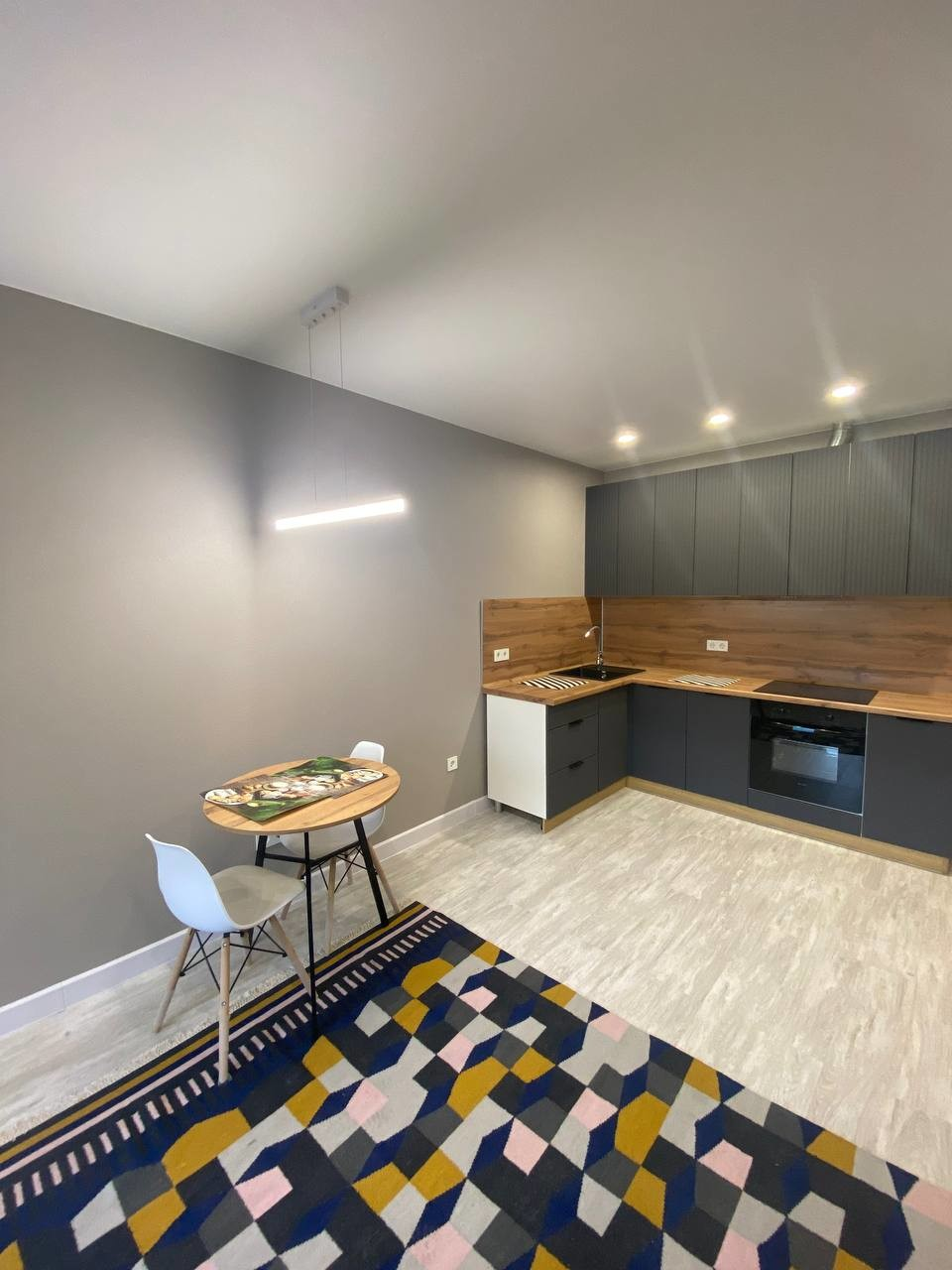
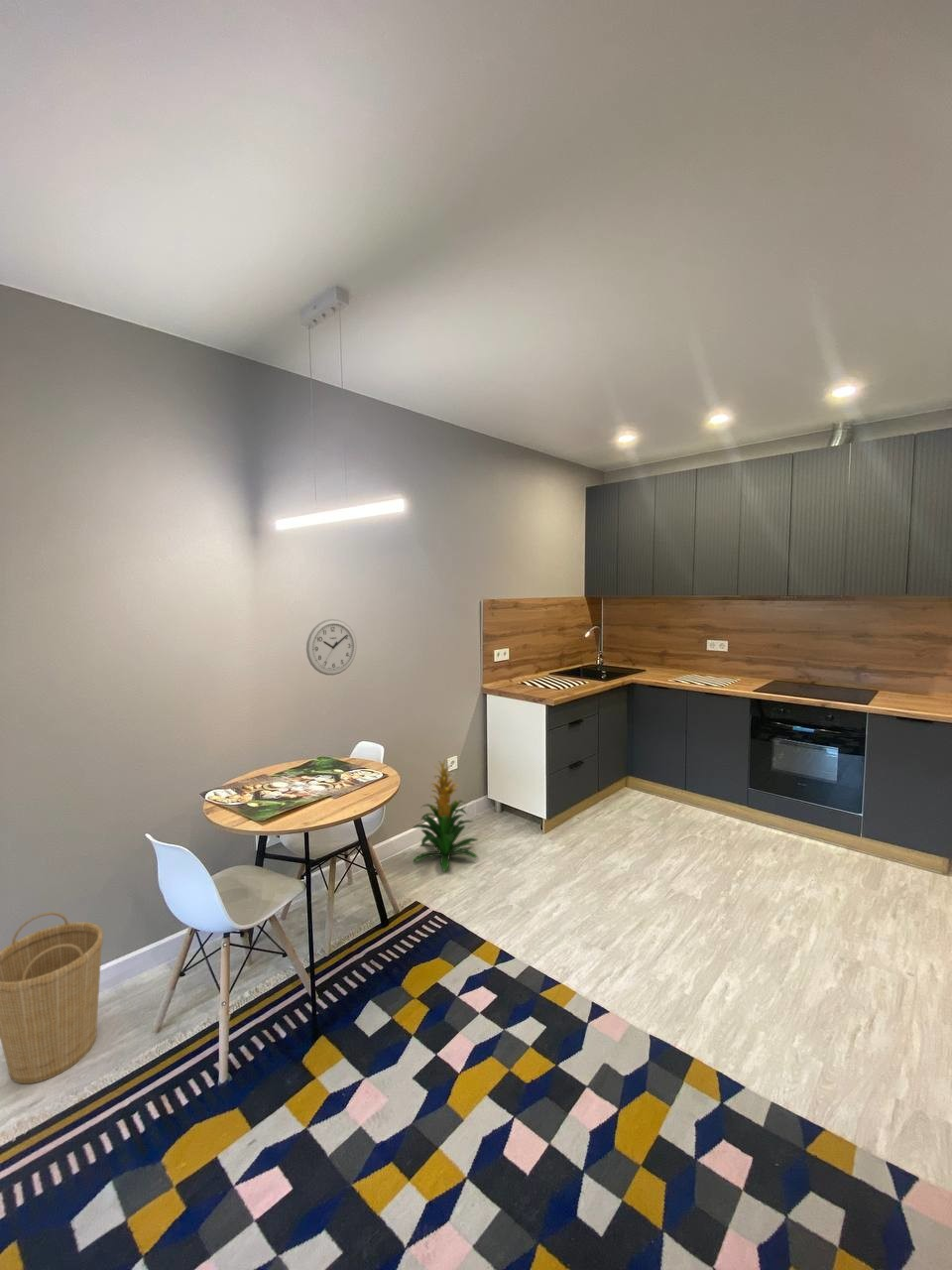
+ wall clock [305,618,358,676]
+ indoor plant [412,758,480,873]
+ basket [0,911,104,1084]
